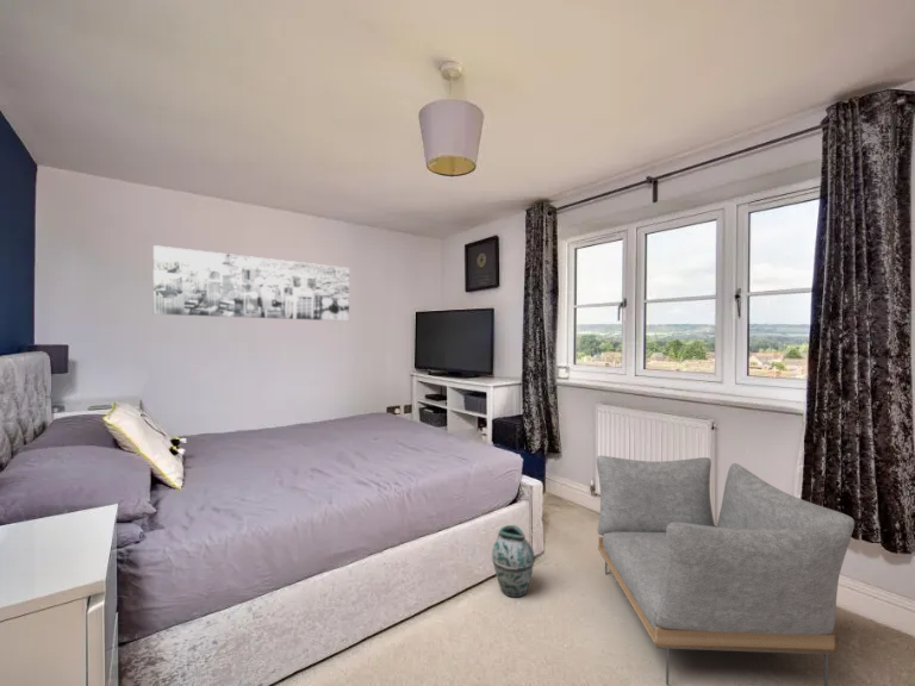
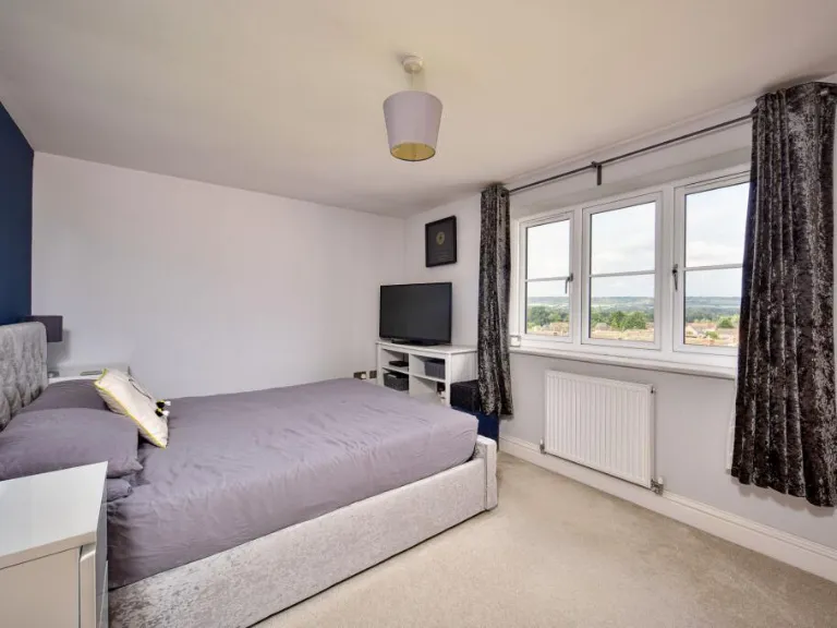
- vase [491,524,536,599]
- wall art [152,244,350,323]
- armchair [596,455,855,686]
